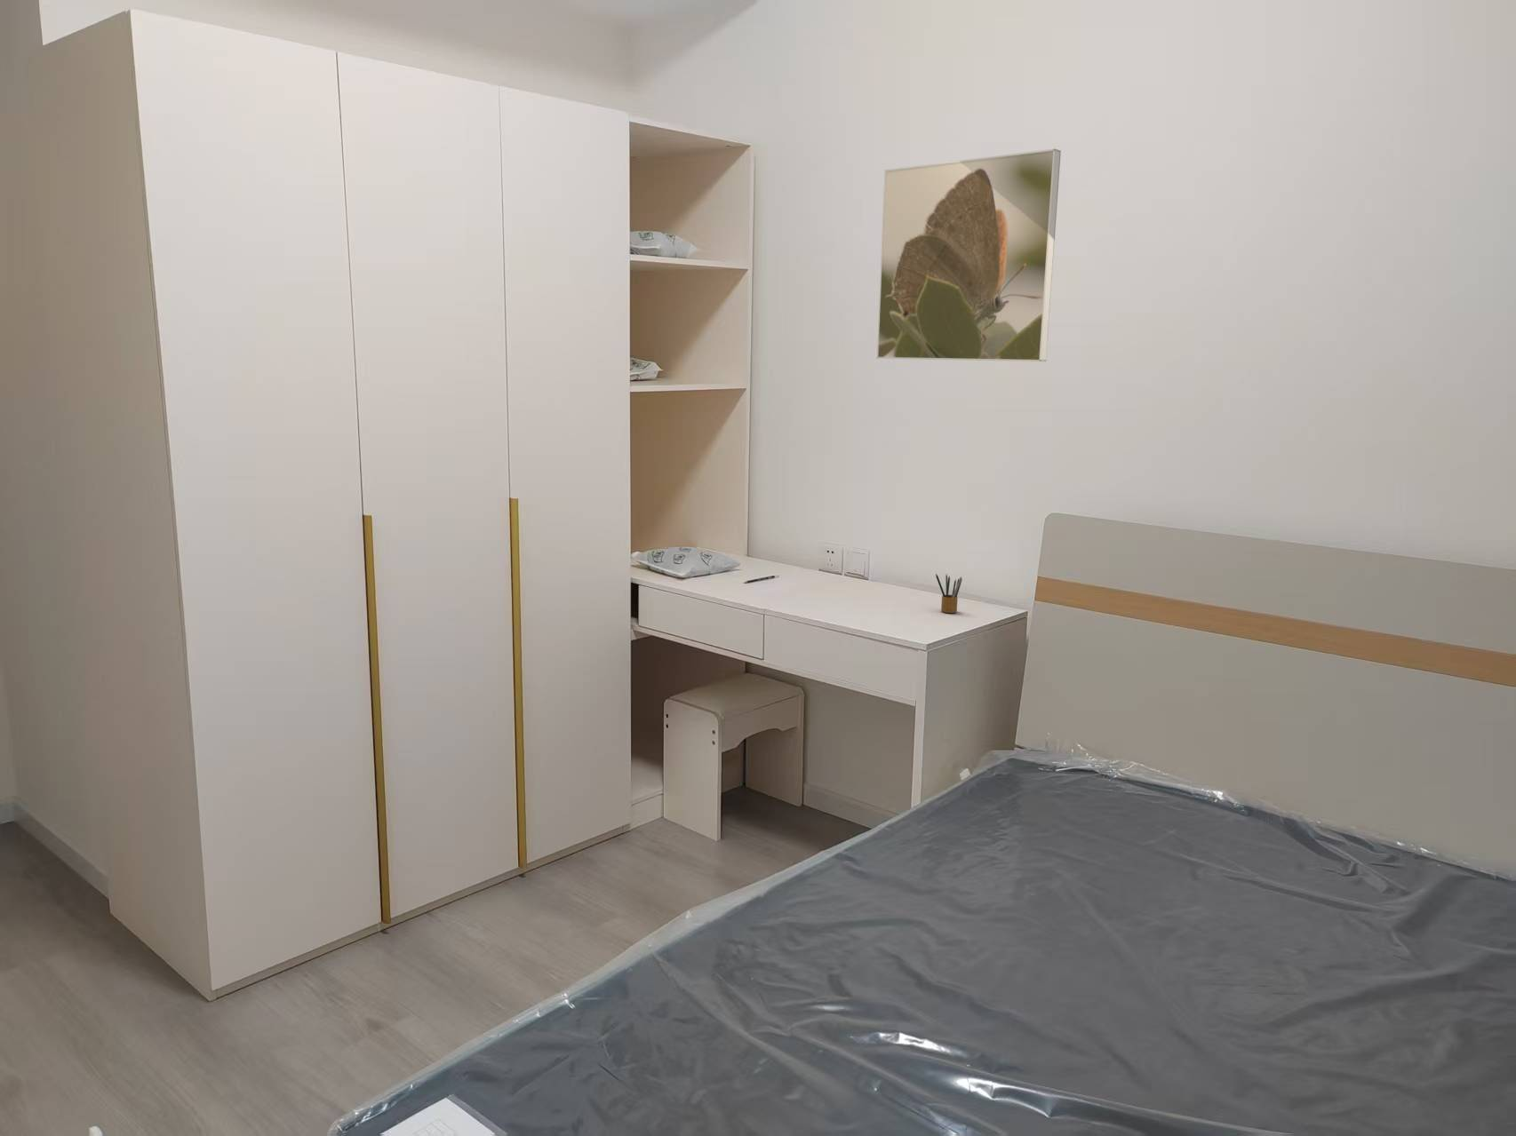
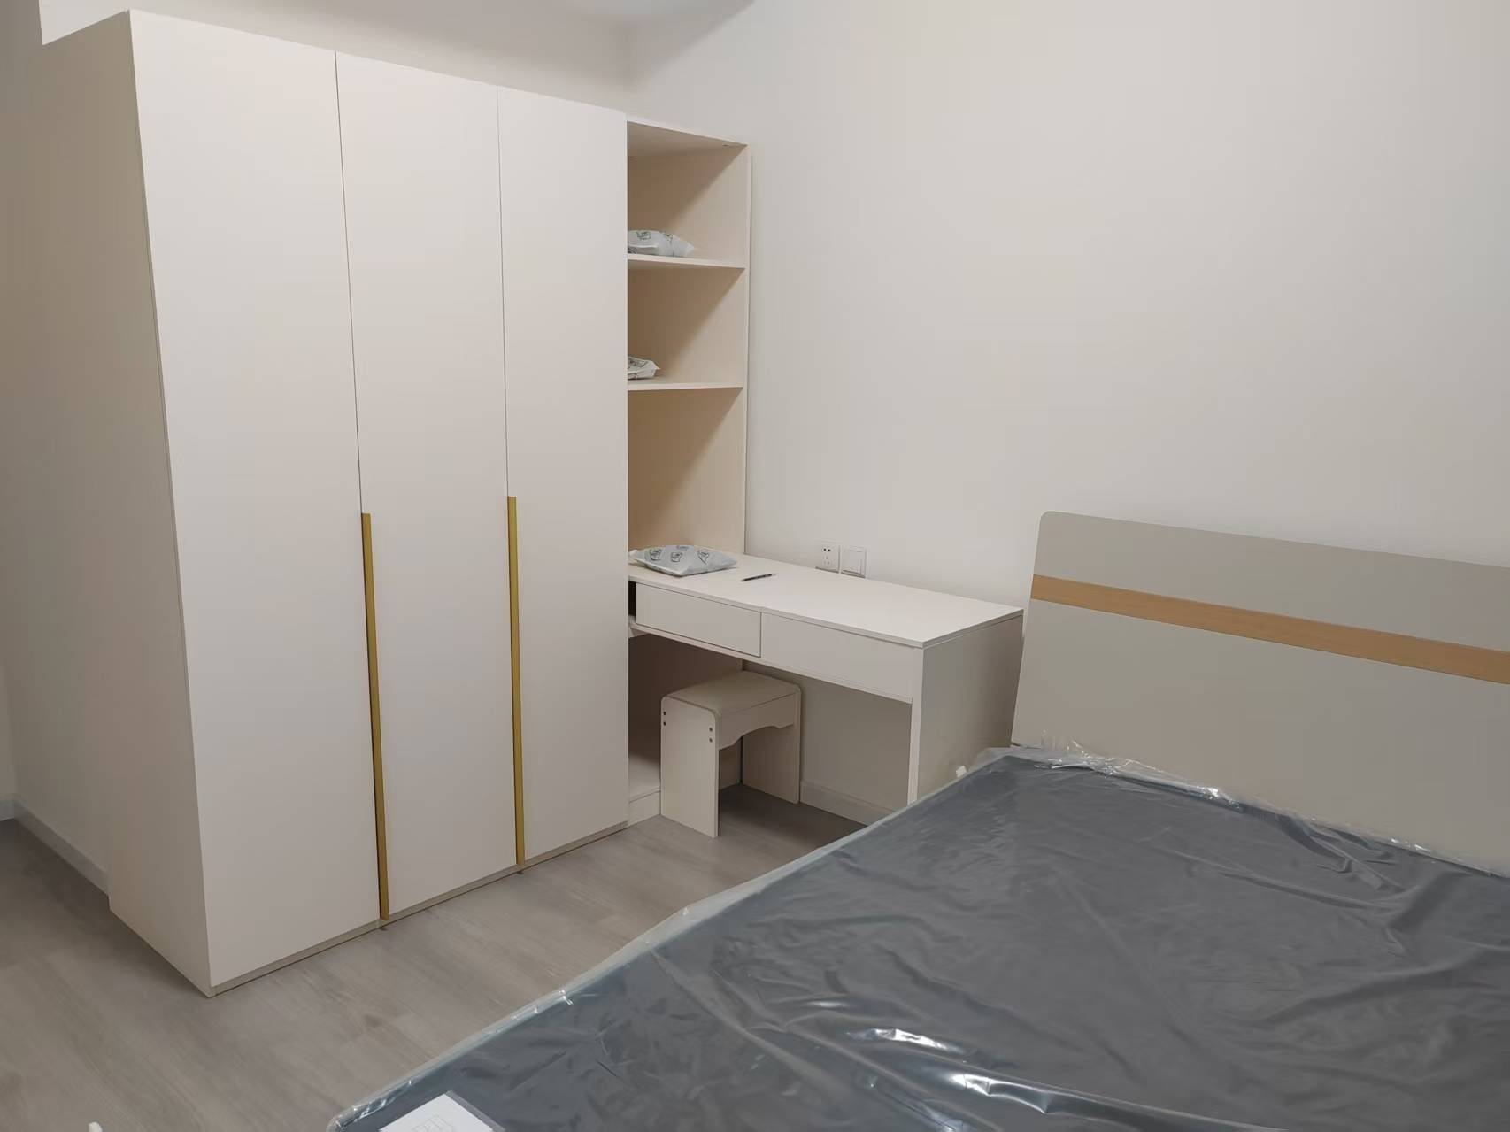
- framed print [876,148,1062,363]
- pencil box [935,573,963,613]
